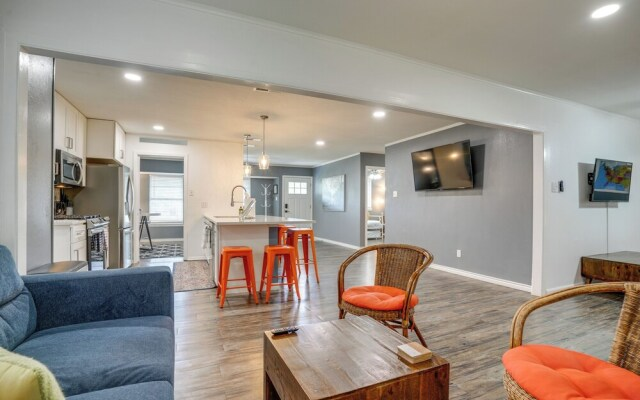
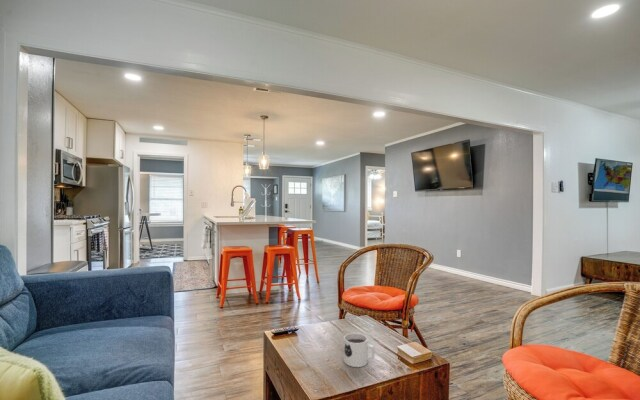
+ mug [343,332,375,368]
